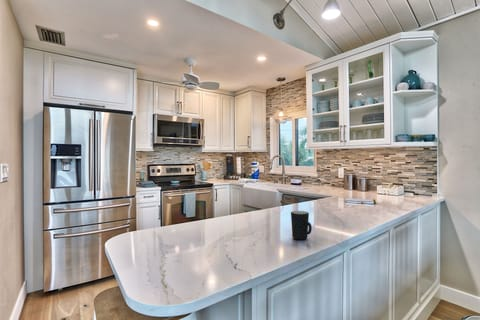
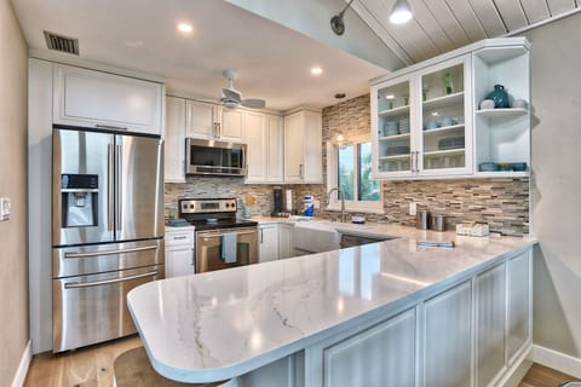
- mug [290,210,313,241]
